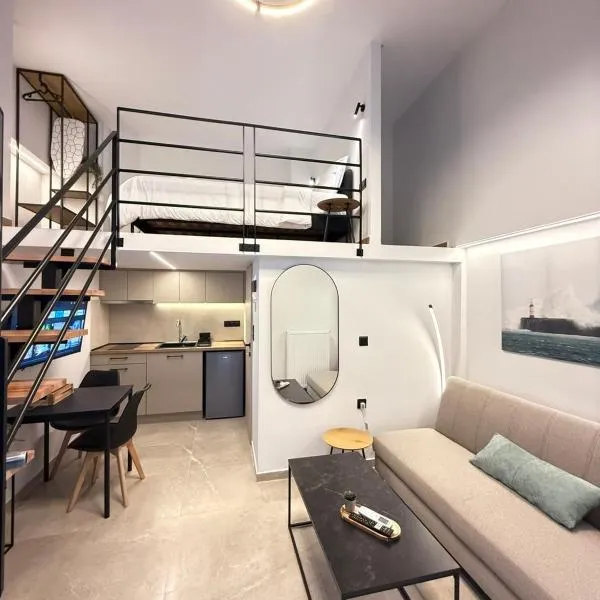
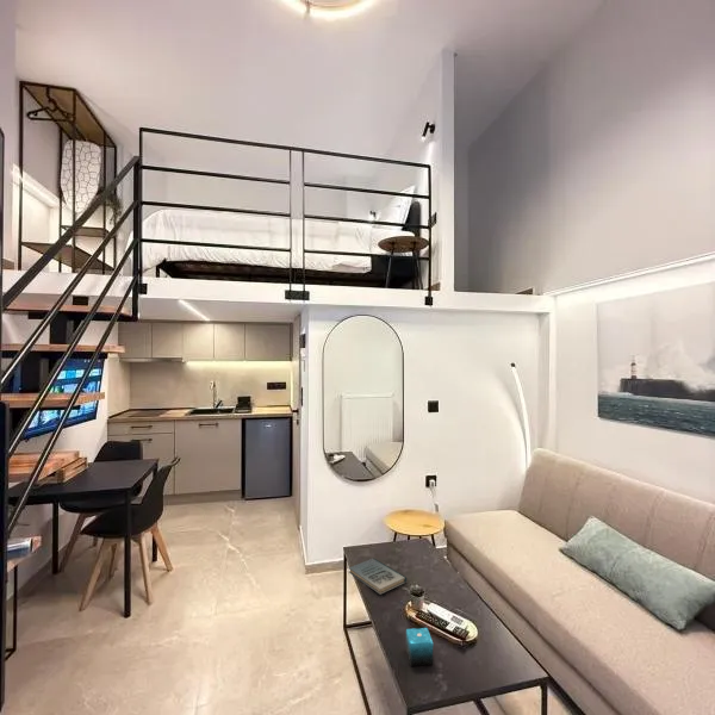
+ book [348,558,408,596]
+ candle [405,627,435,667]
